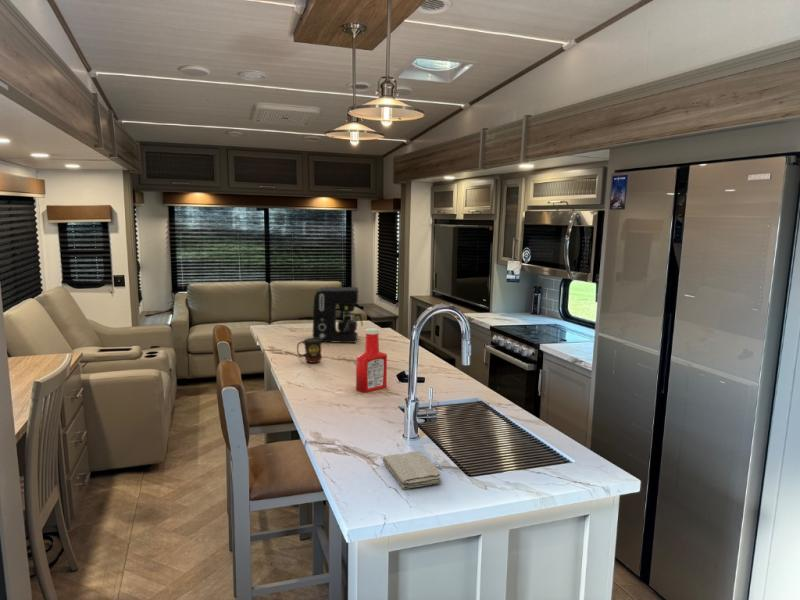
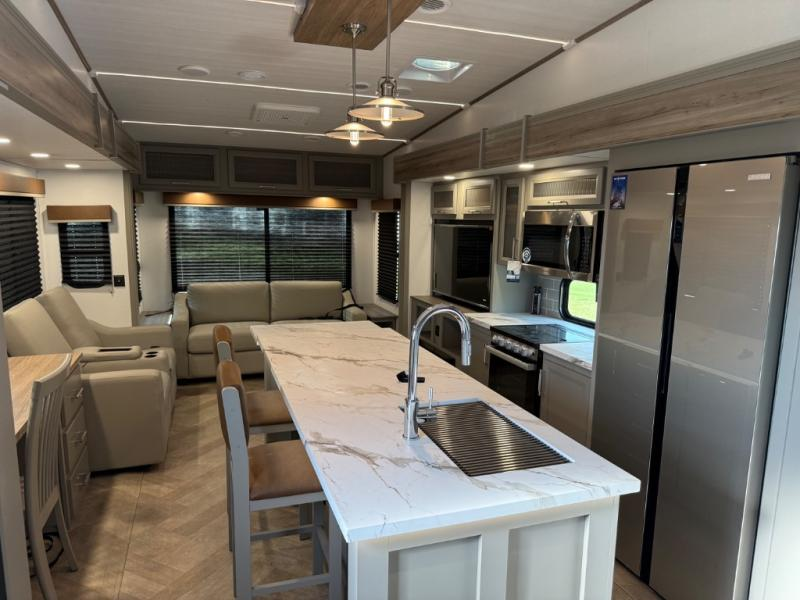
- washcloth [382,450,443,490]
- coffee maker [312,286,364,344]
- soap bottle [355,327,388,393]
- mug [296,337,323,364]
